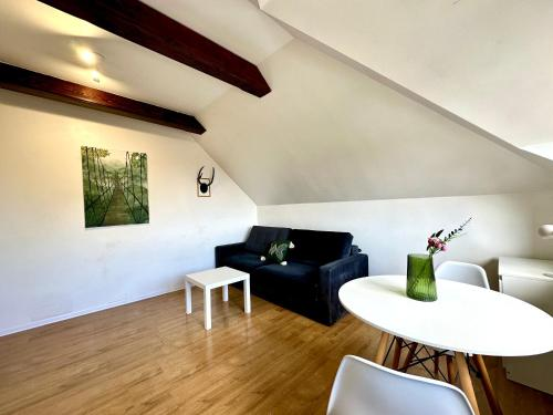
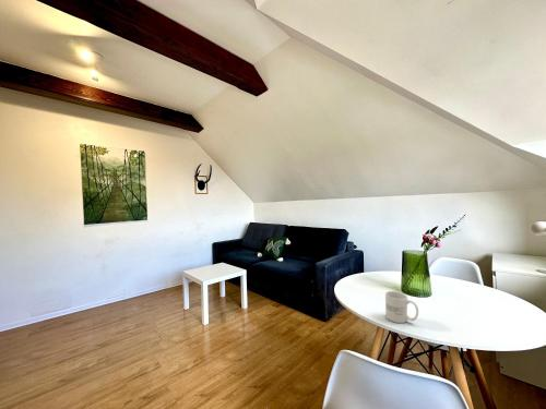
+ mug [384,290,419,324]
